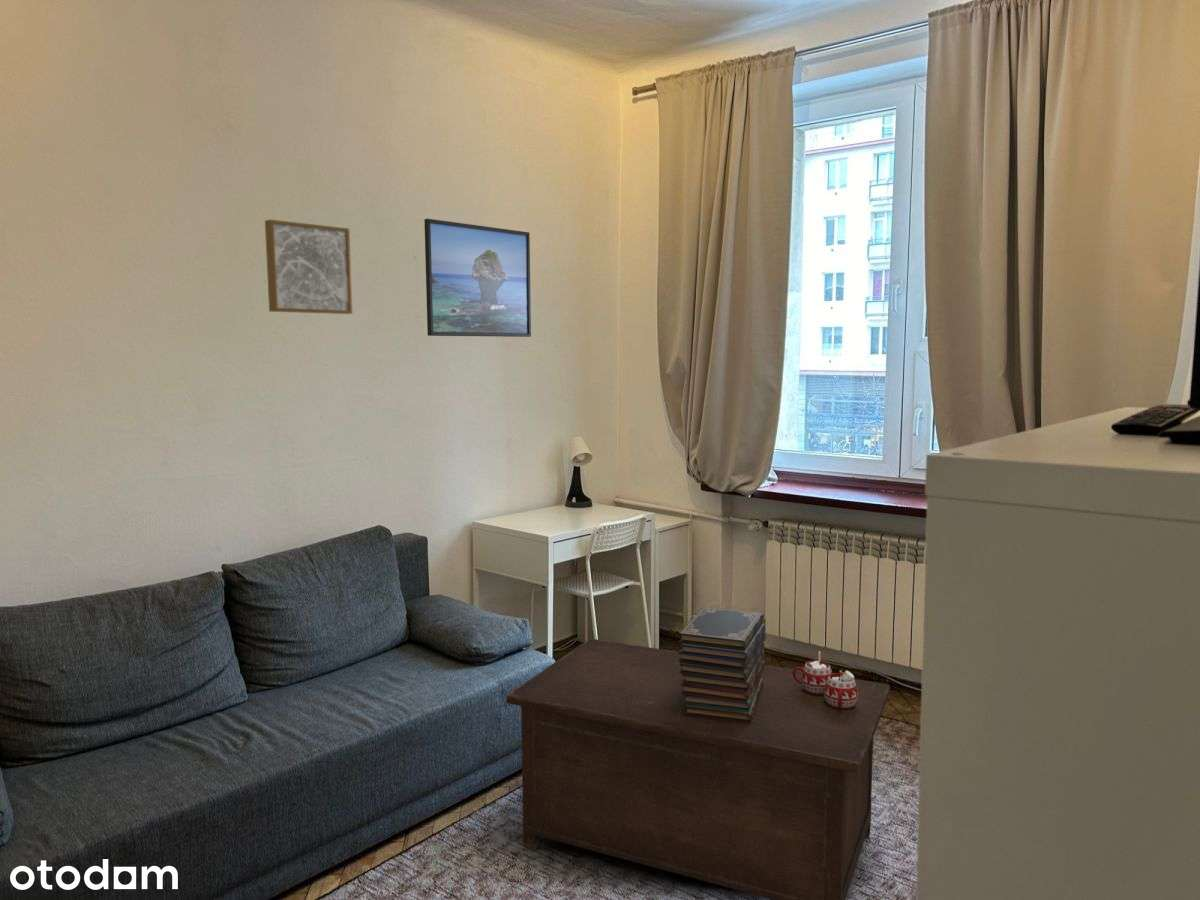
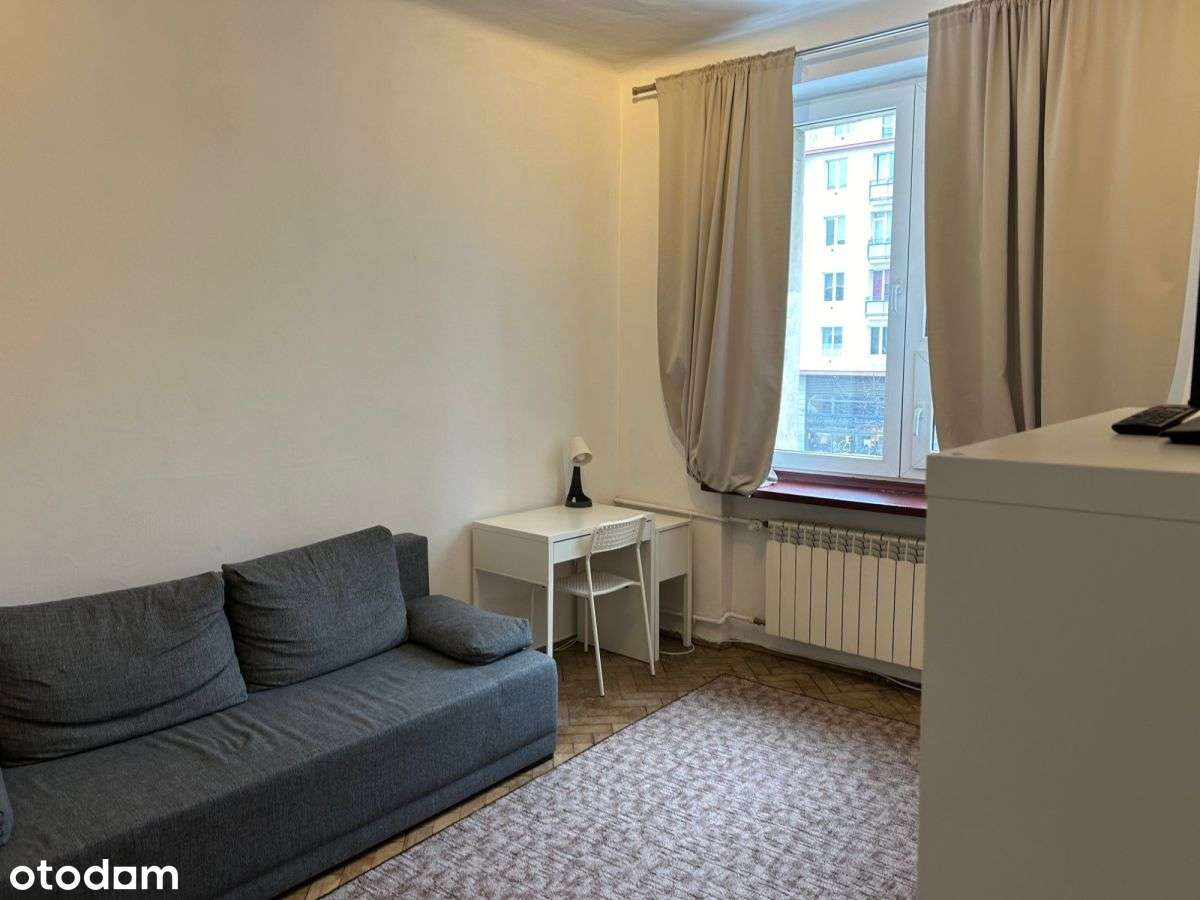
- cabinet [506,638,891,900]
- mug [793,650,858,709]
- book stack [678,606,767,724]
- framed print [423,218,532,338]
- wall art [264,219,354,315]
